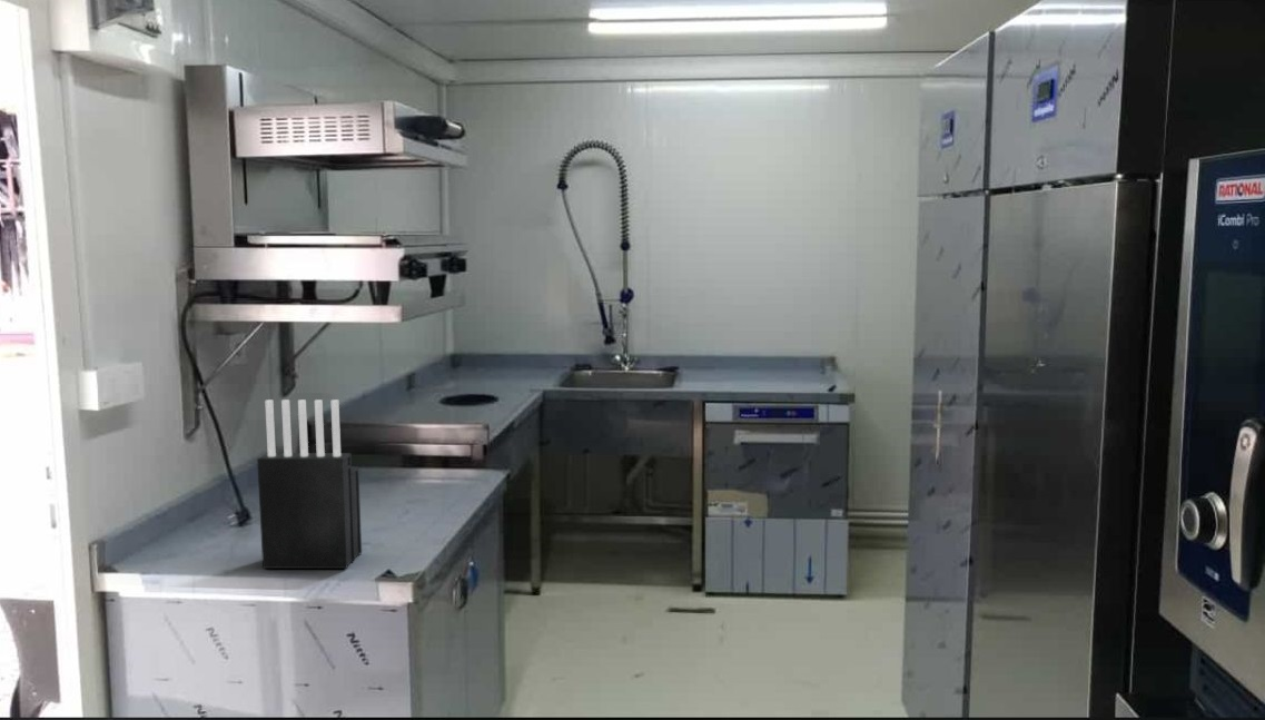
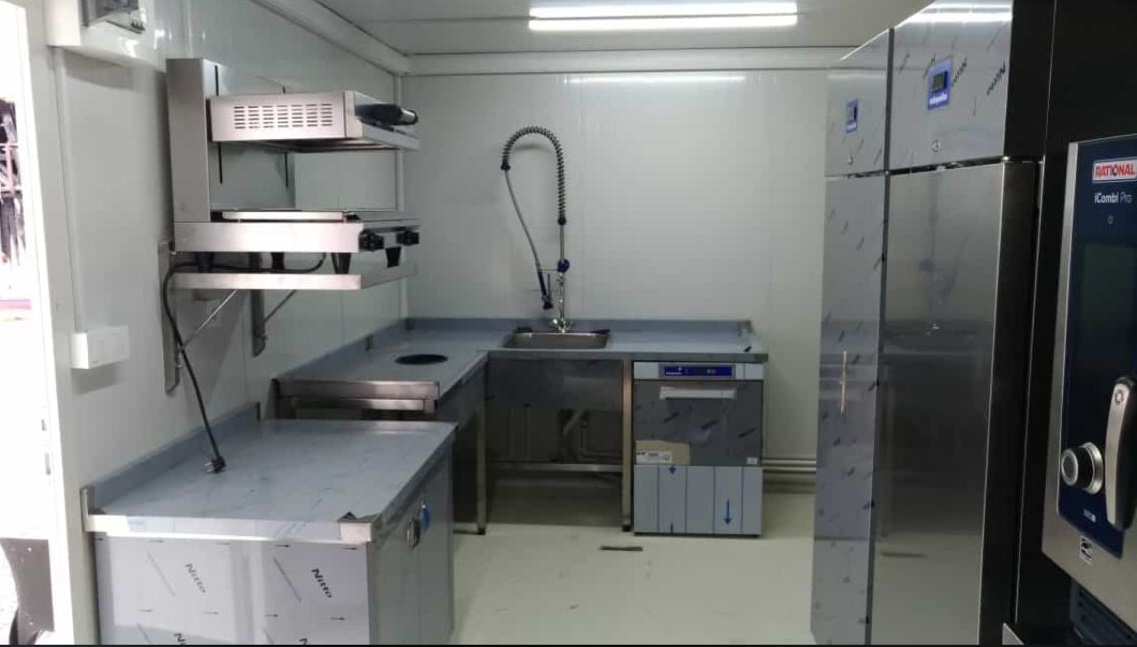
- knife block [256,398,363,570]
